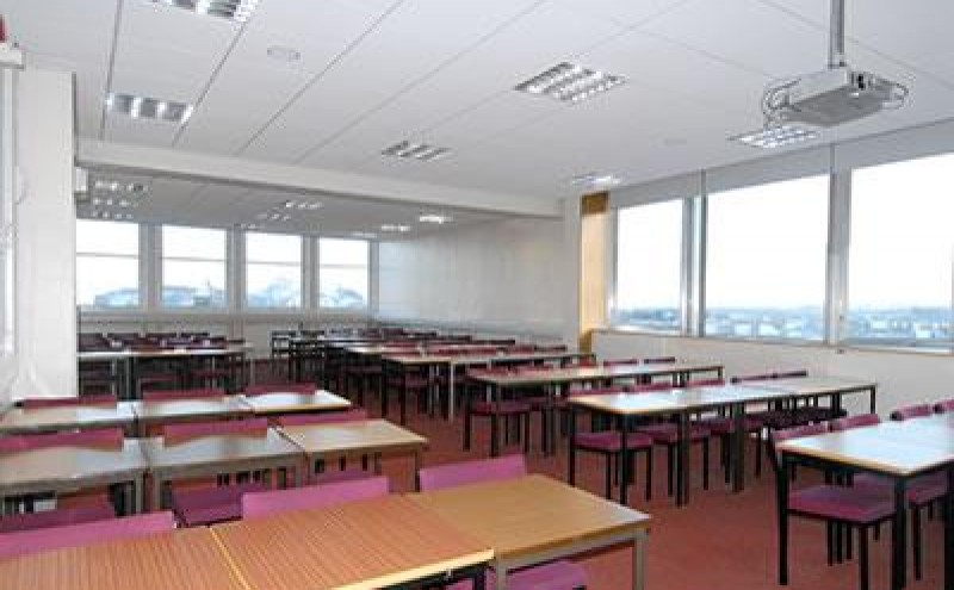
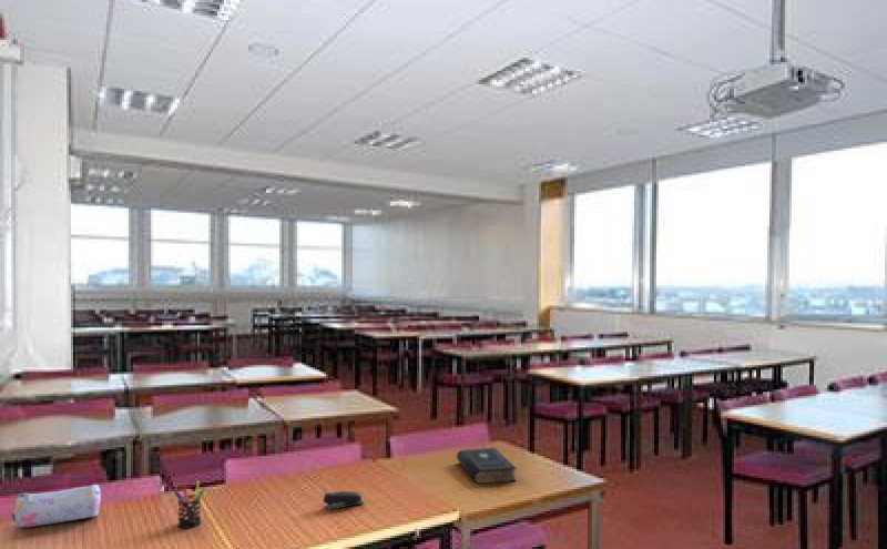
+ book [456,447,518,485]
+ pencil case [11,484,102,528]
+ stapler [322,490,365,511]
+ pen holder [172,479,206,530]
